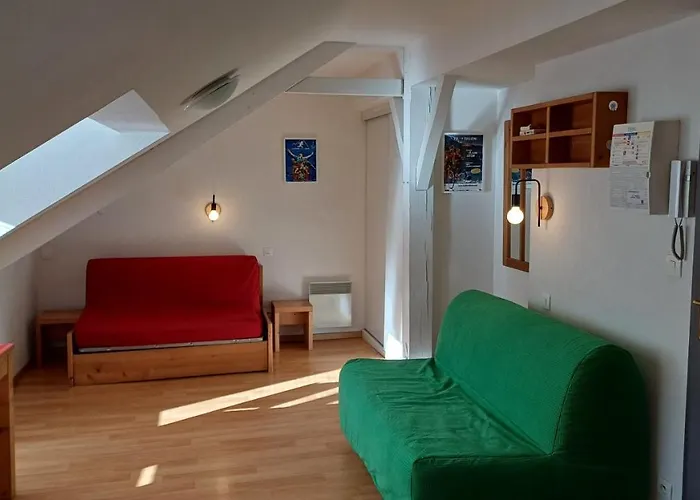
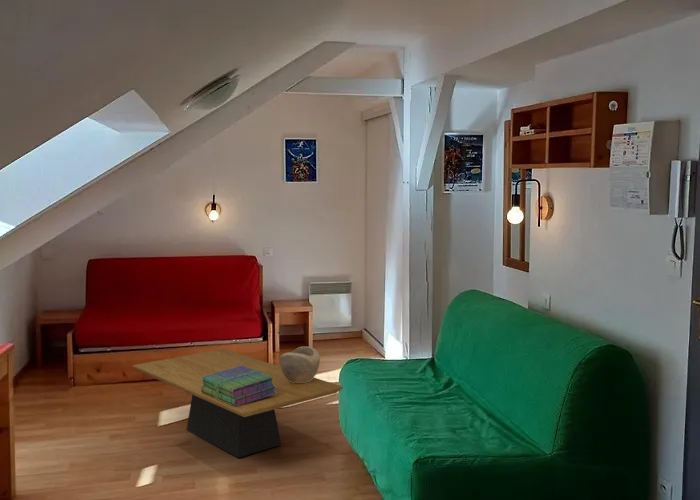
+ decorative bowl [278,346,321,383]
+ stack of books [201,366,277,407]
+ coffee table [131,348,344,459]
